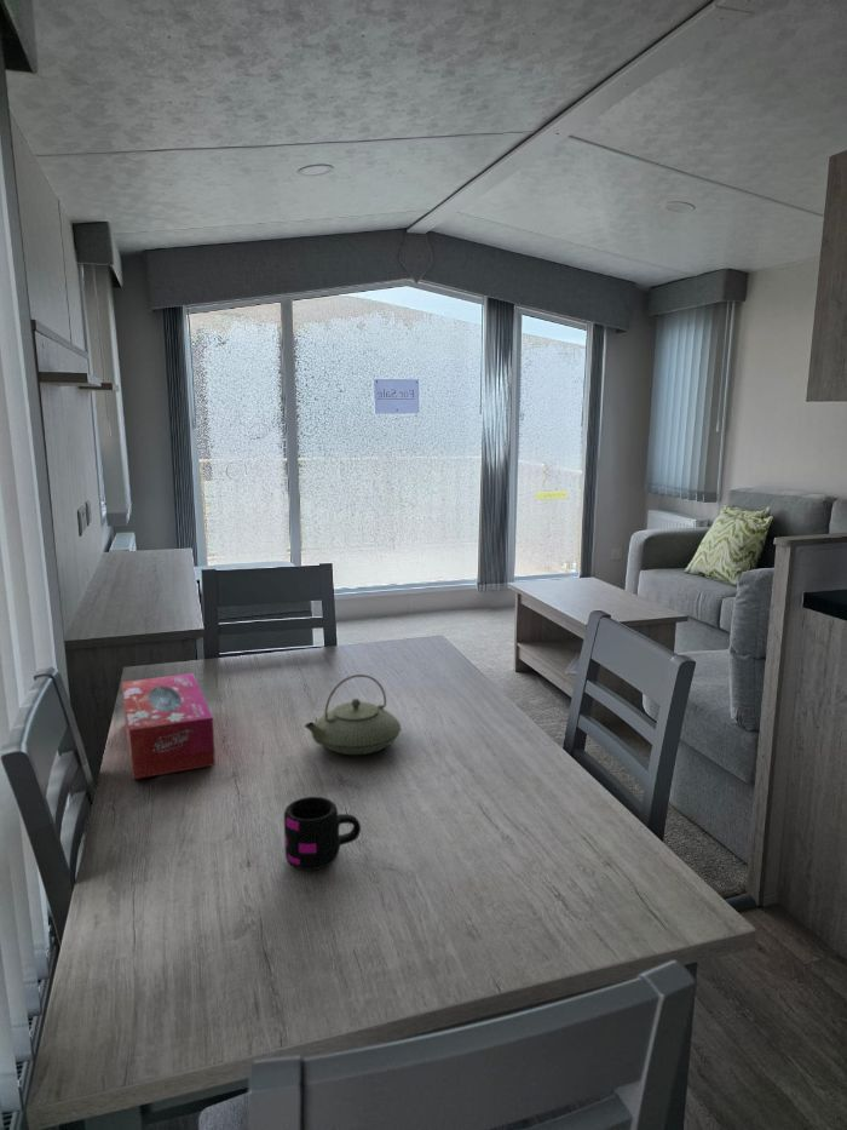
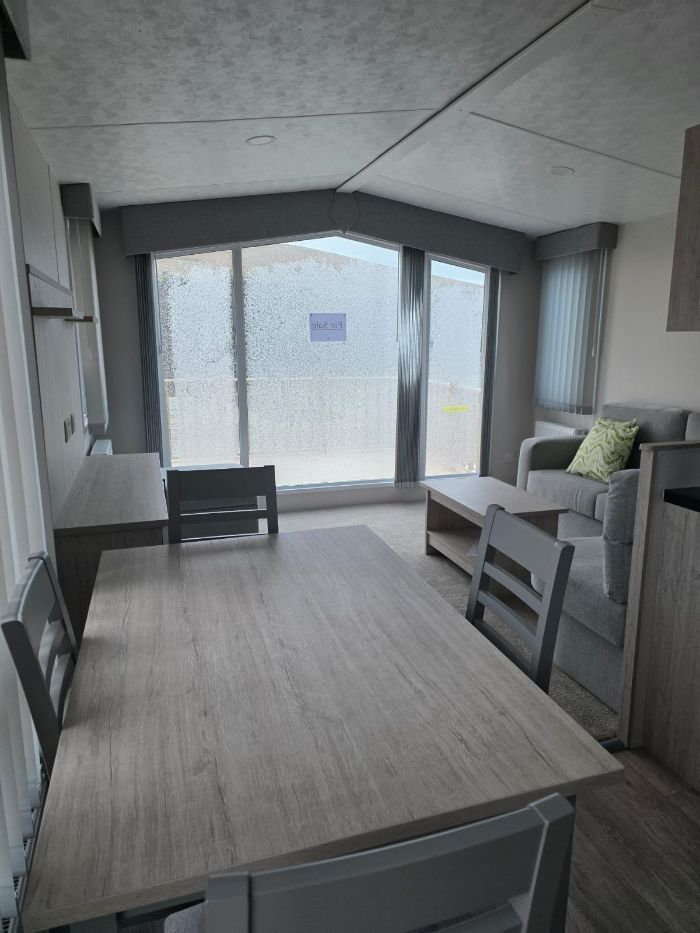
- mug [283,796,362,871]
- tissue box [121,672,217,780]
- teapot [304,673,402,756]
